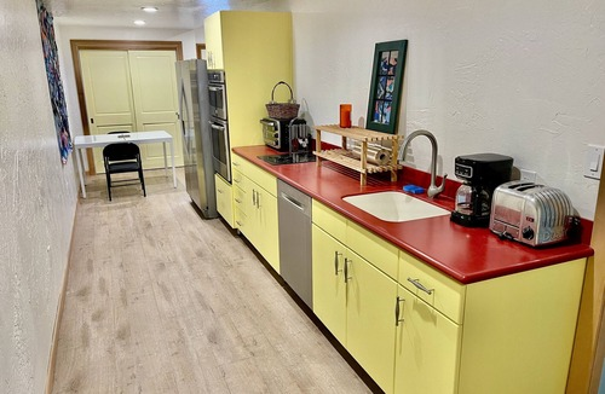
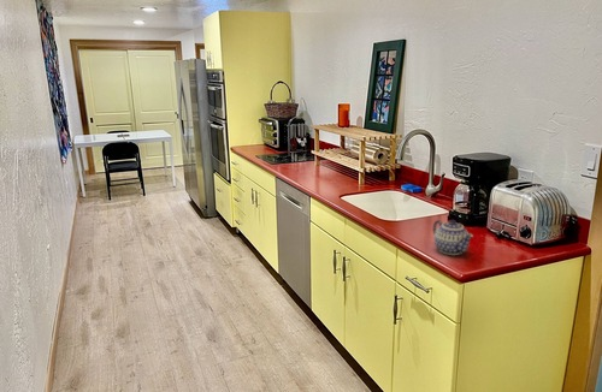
+ teapot [432,219,474,256]
